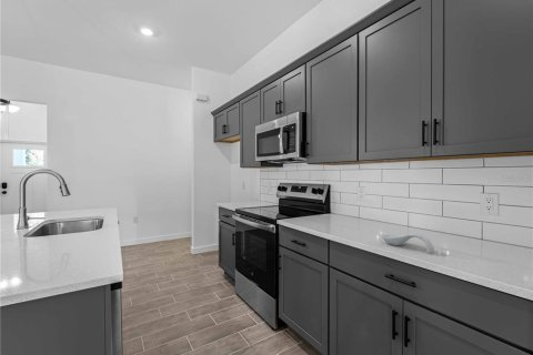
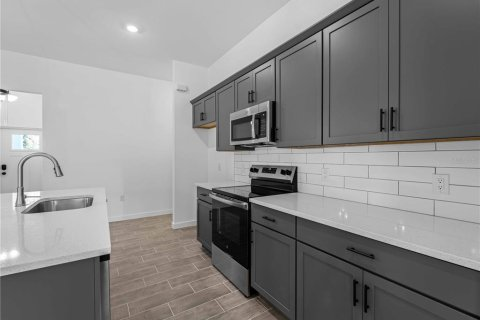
- spoon rest [381,233,435,254]
